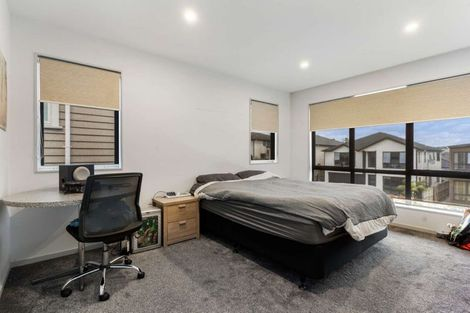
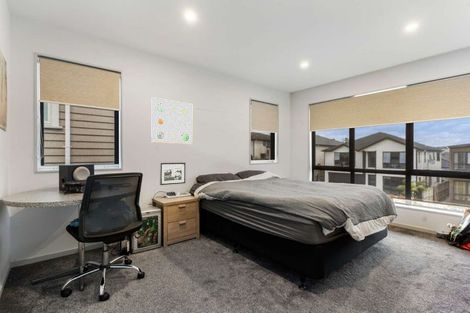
+ picture frame [159,162,186,186]
+ wall art [150,96,193,145]
